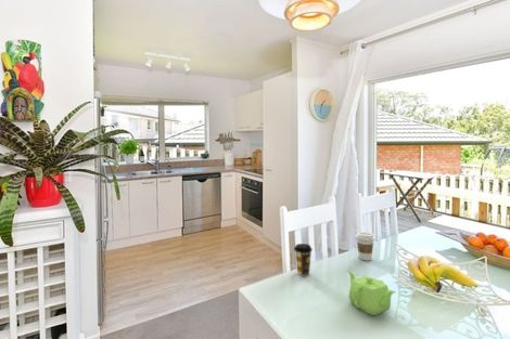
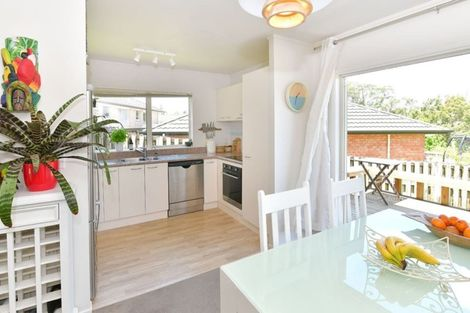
- teapot [346,270,397,316]
- coffee cup [293,243,314,277]
- coffee cup [355,232,377,261]
